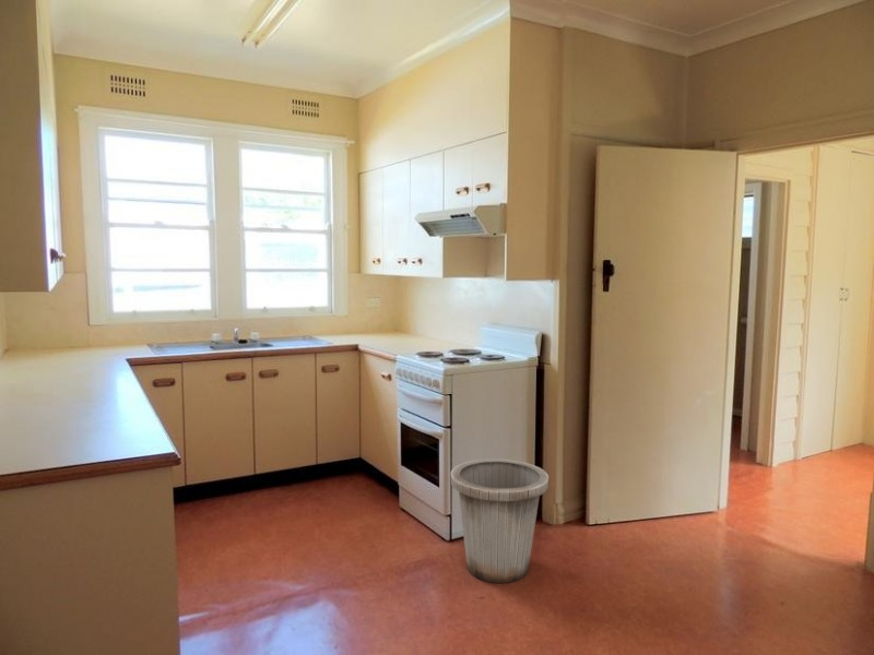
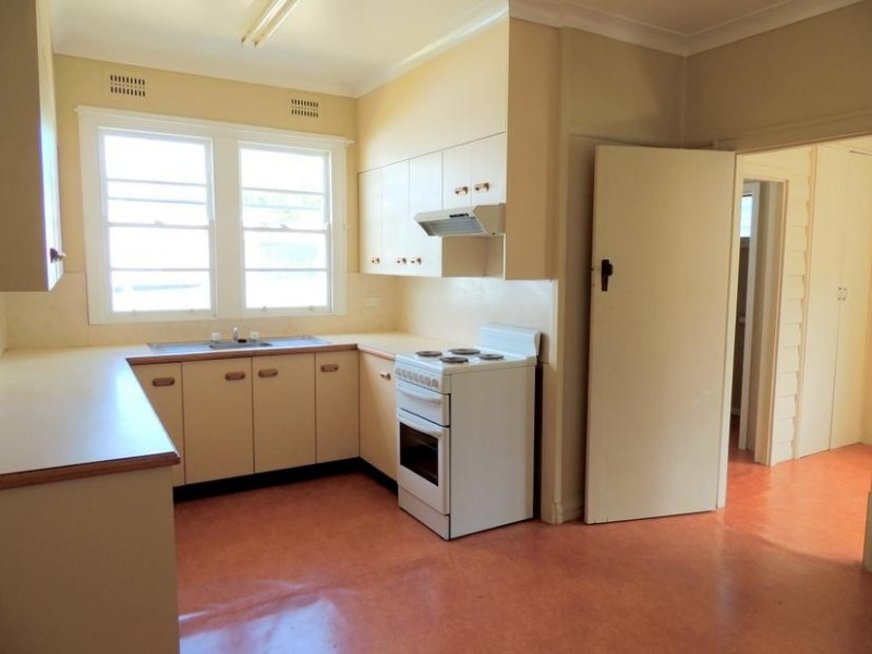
- trash can [450,458,550,584]
